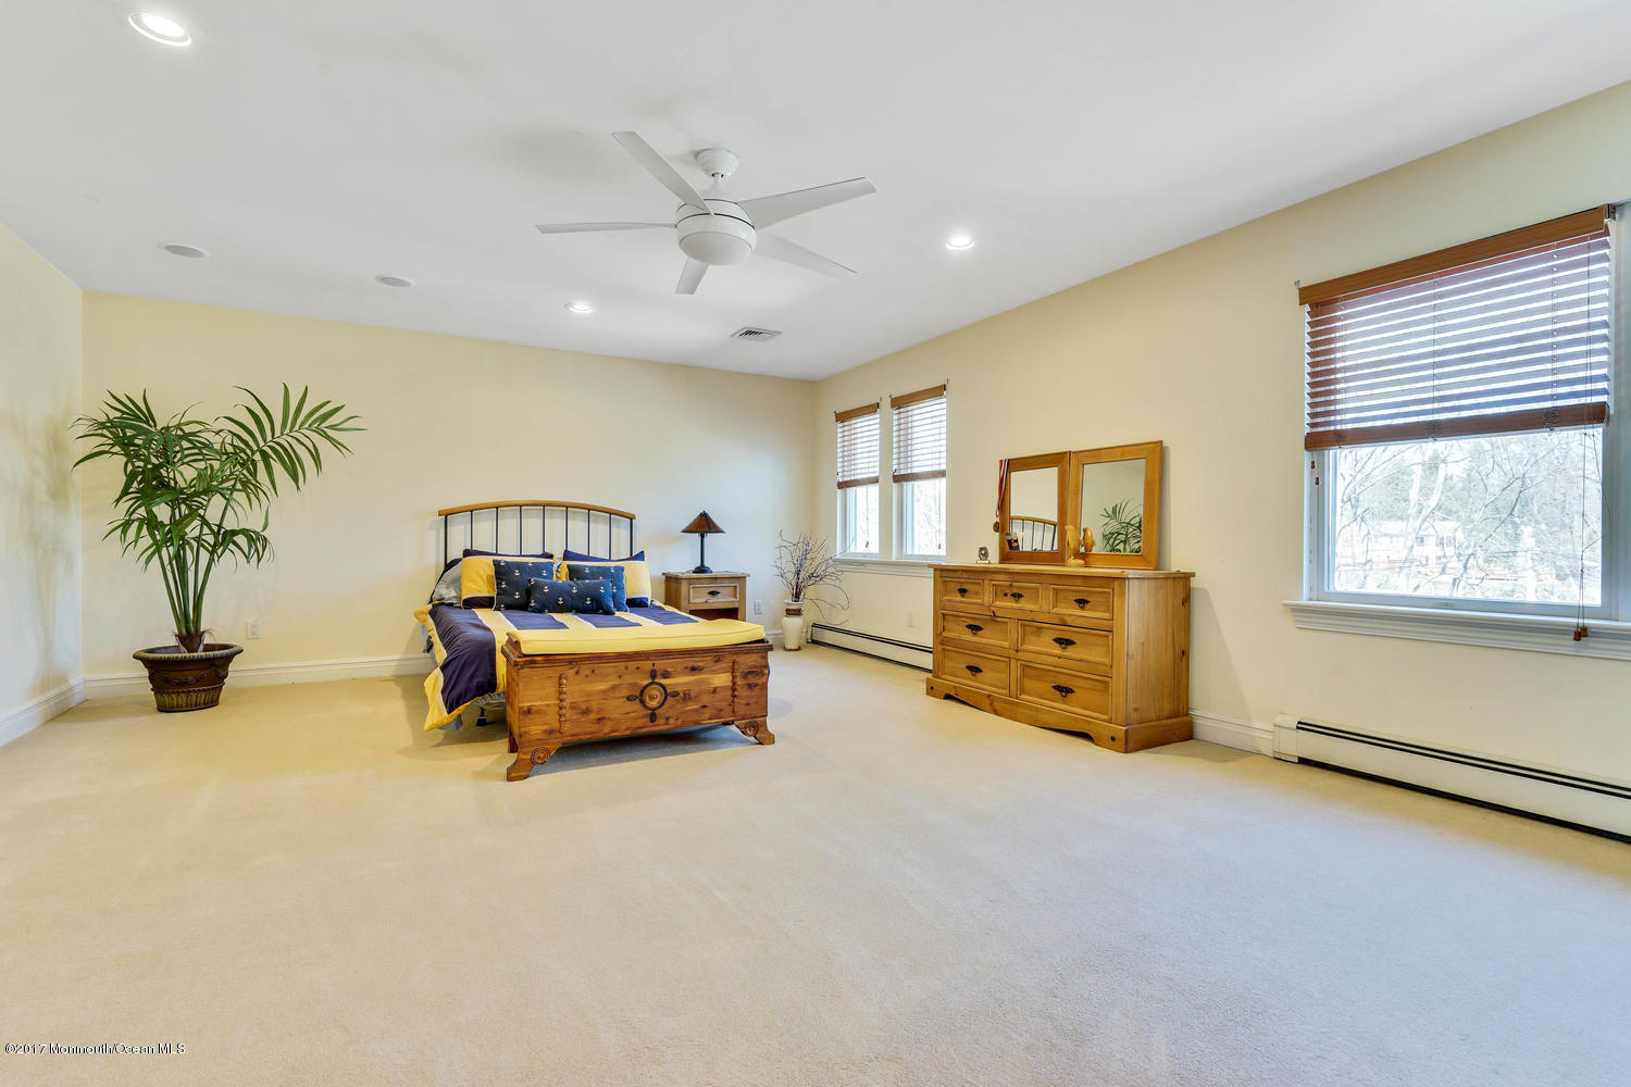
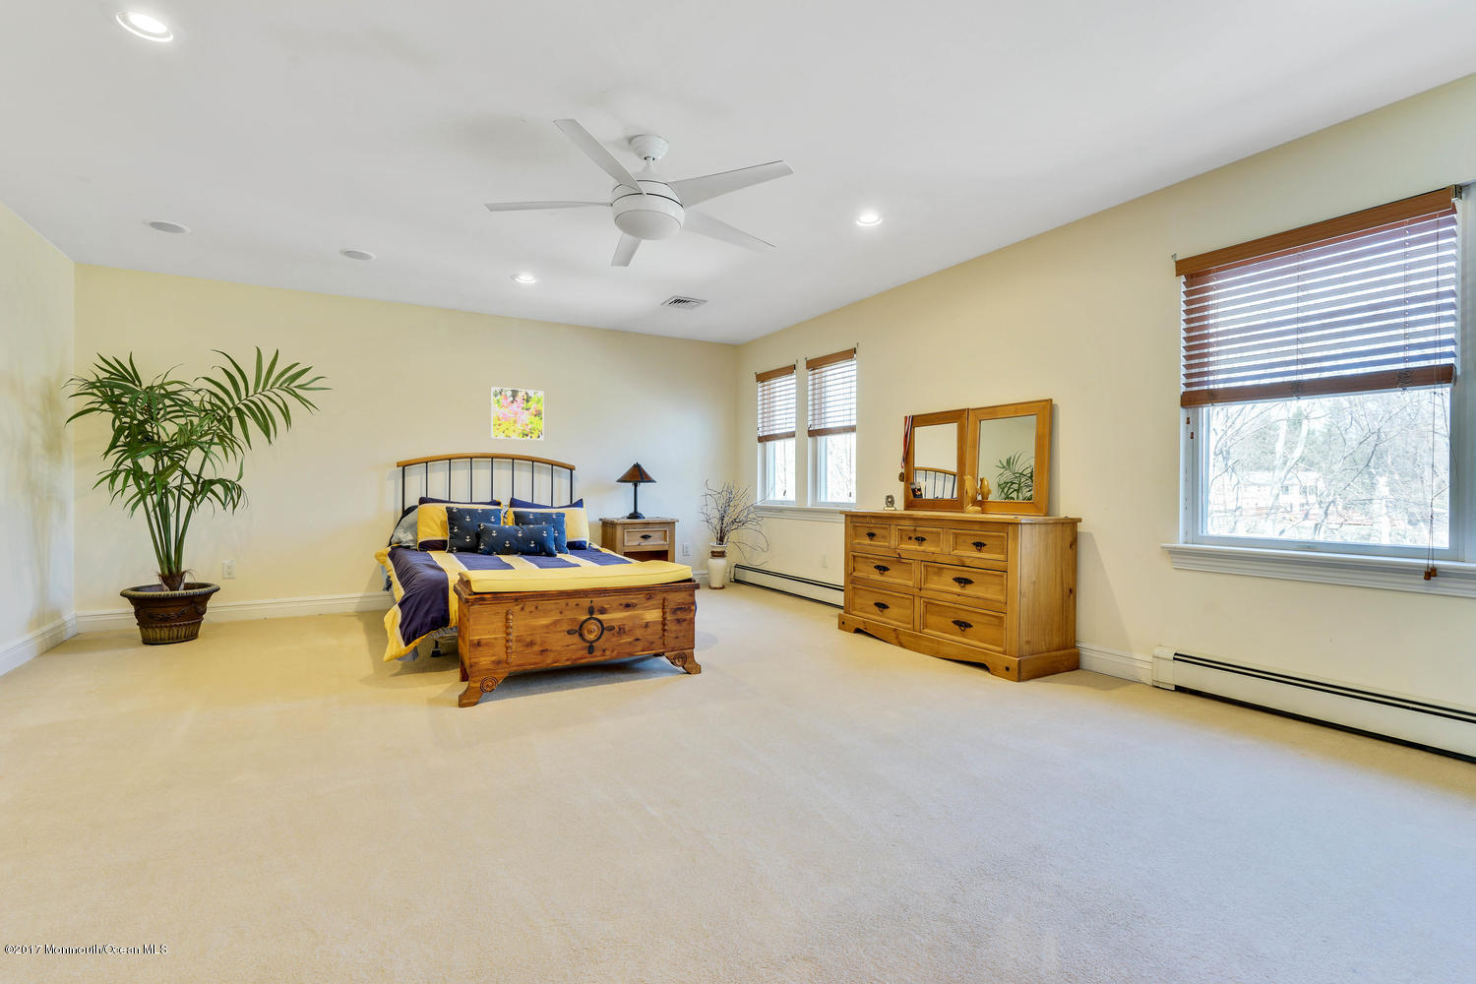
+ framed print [490,387,545,440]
